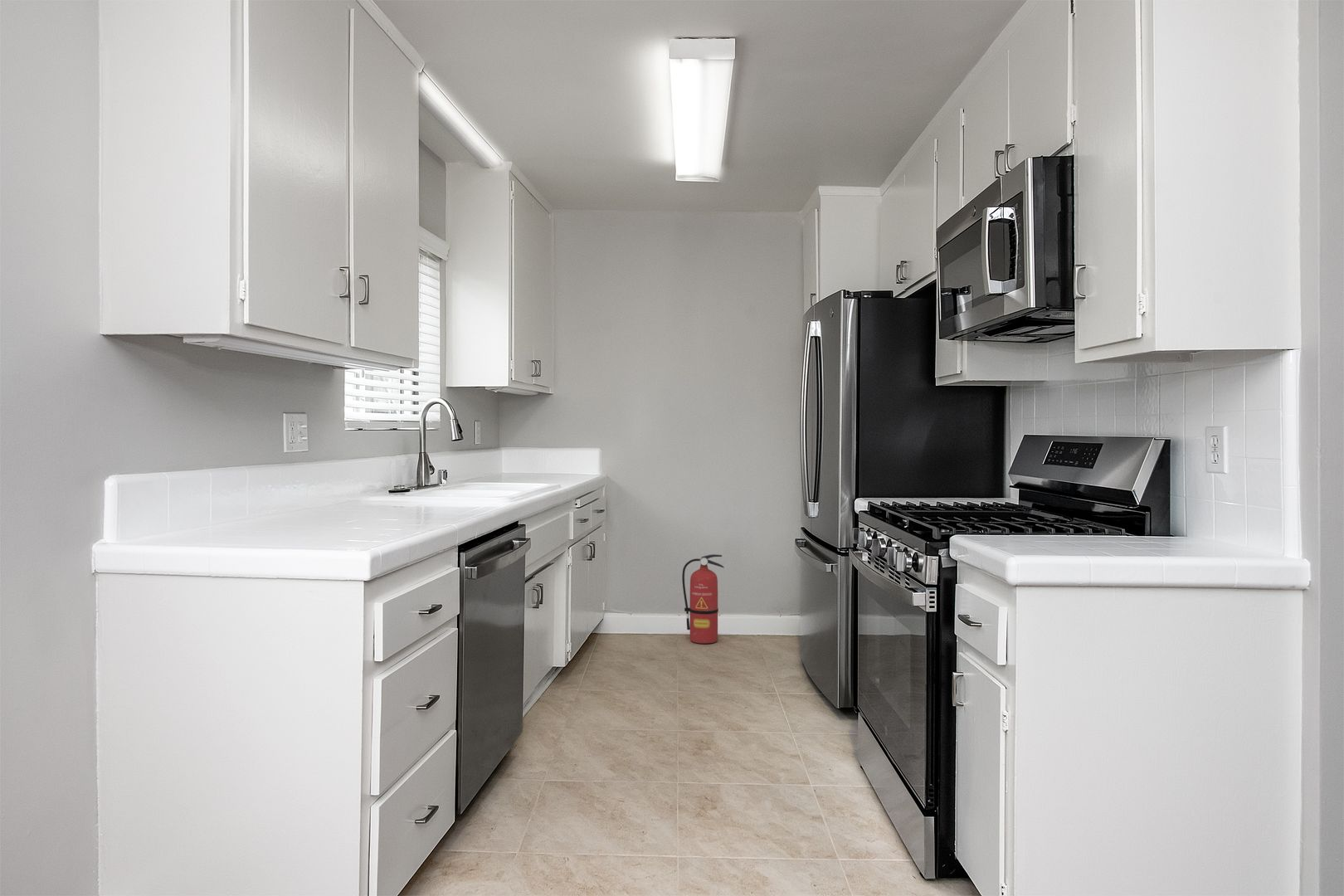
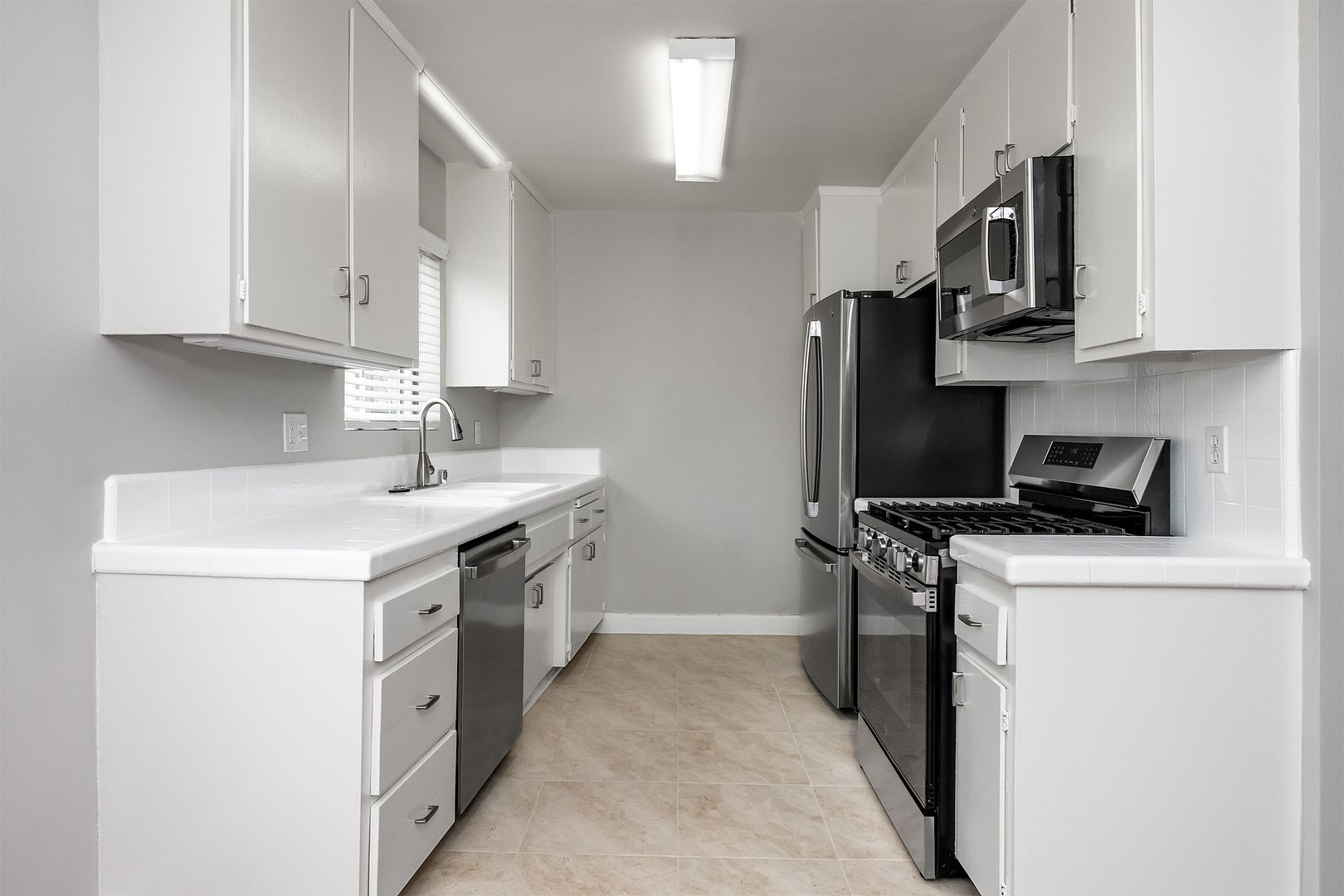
- fire extinguisher [681,553,725,645]
